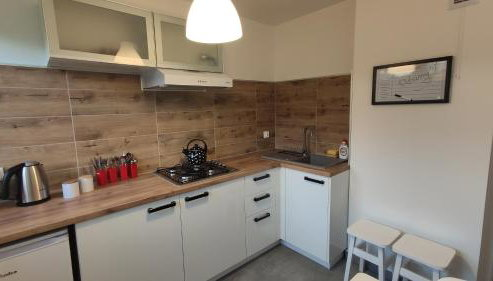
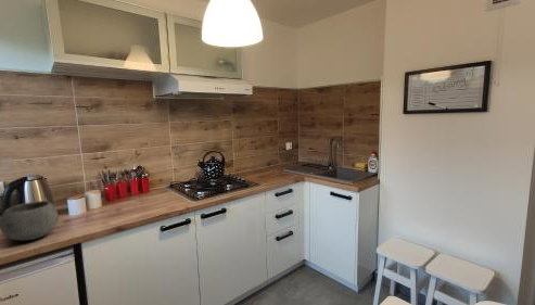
+ bowl [0,200,60,242]
